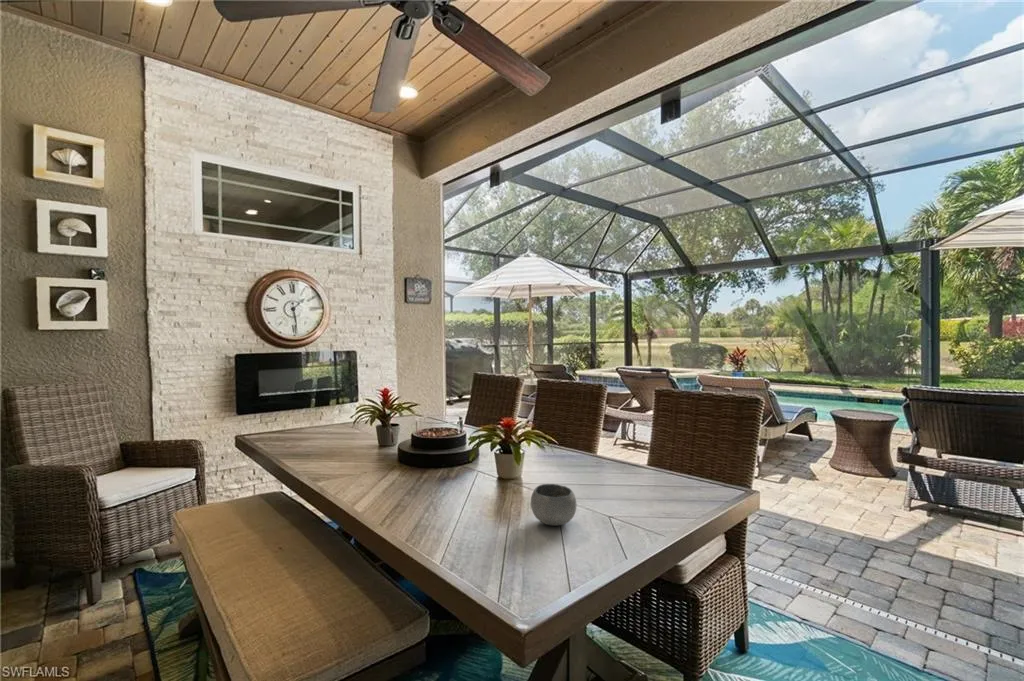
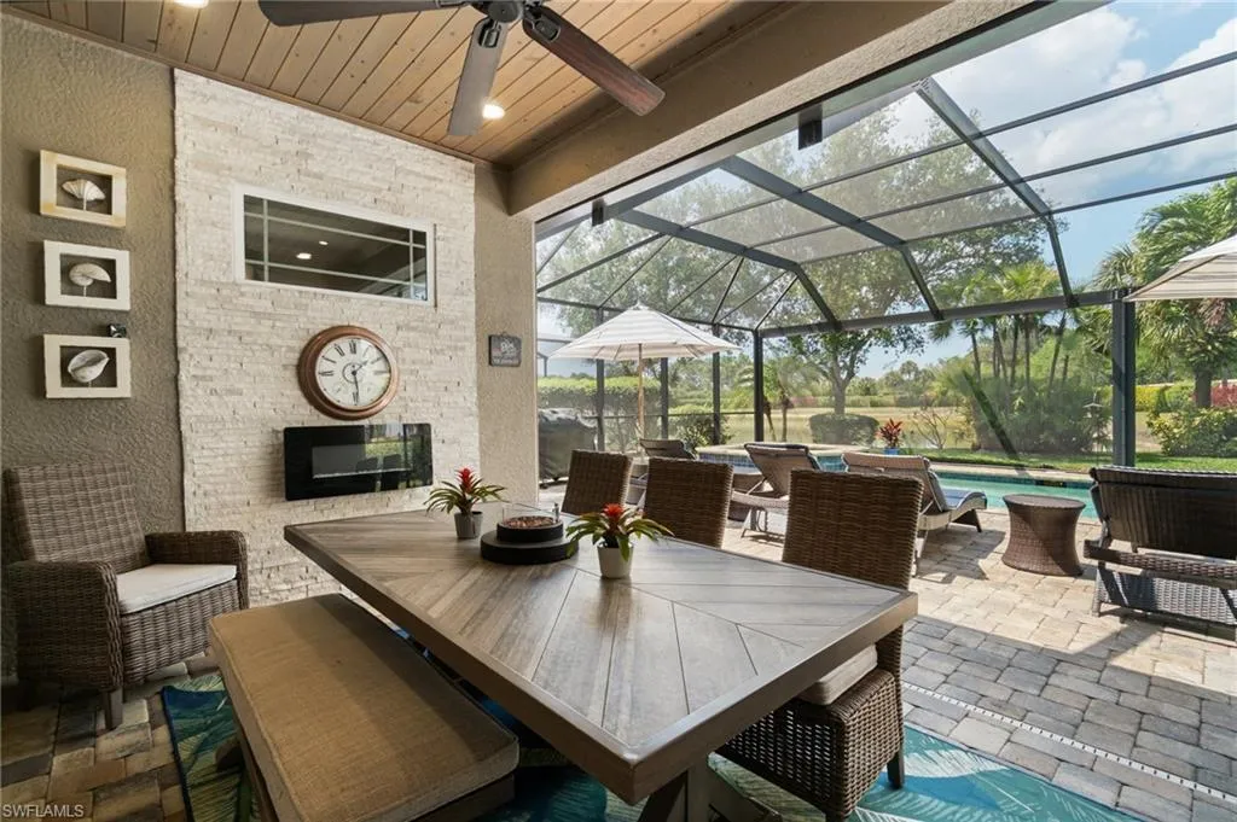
- bowl [530,483,577,527]
